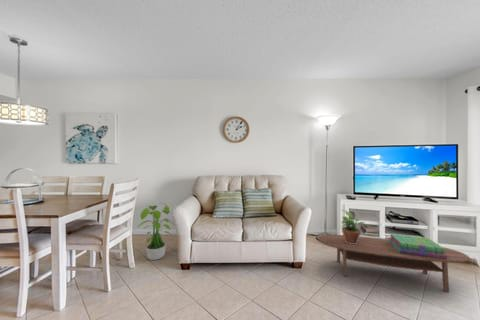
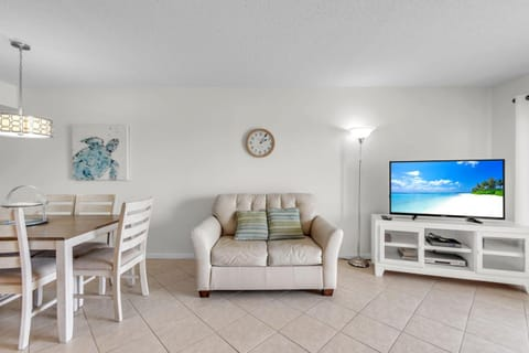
- potted plant [340,209,366,244]
- potted plant [136,202,176,261]
- stack of books [388,232,447,259]
- coffee table [317,234,471,293]
